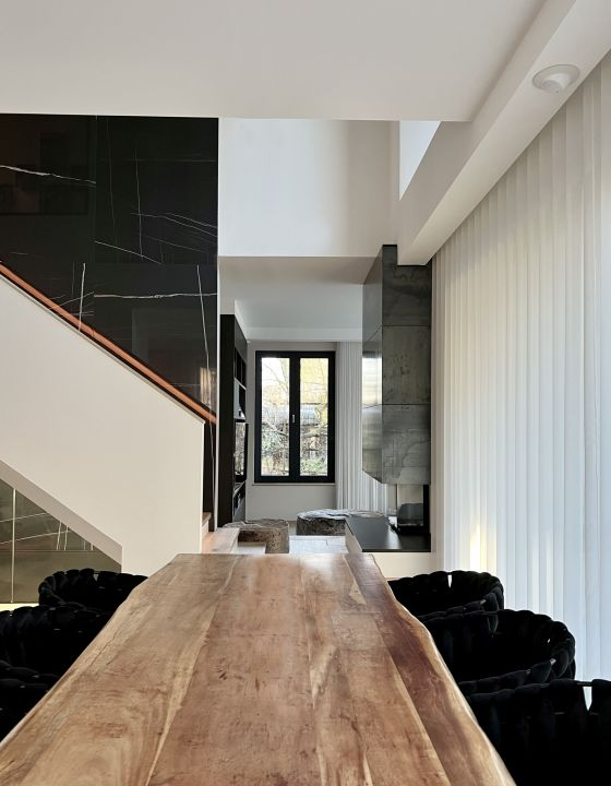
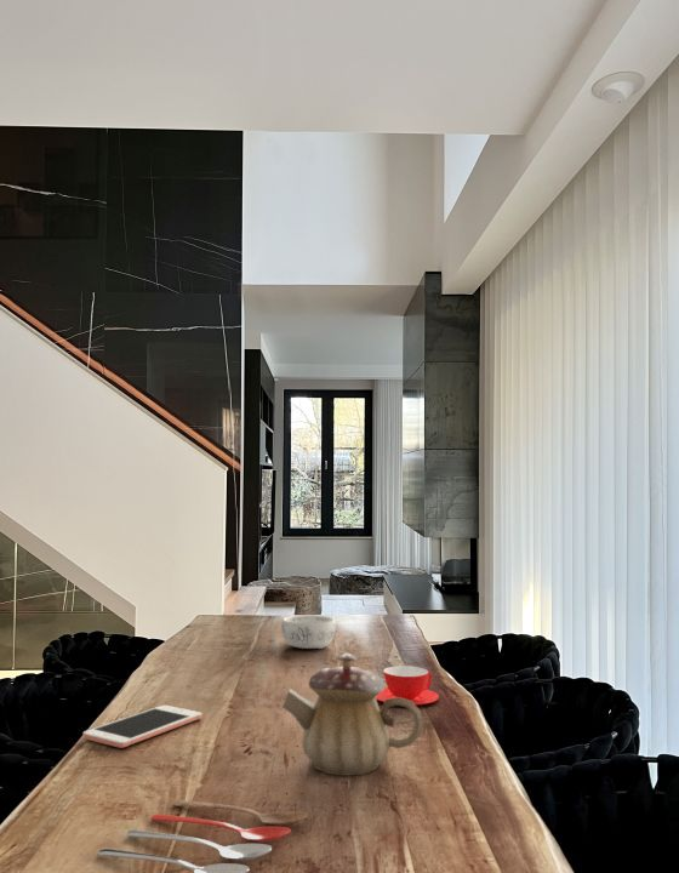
+ teapot [281,651,424,777]
+ decorative bowl [280,614,337,650]
+ cooking utensil [97,799,309,873]
+ teacup [376,664,440,706]
+ cell phone [81,704,204,749]
